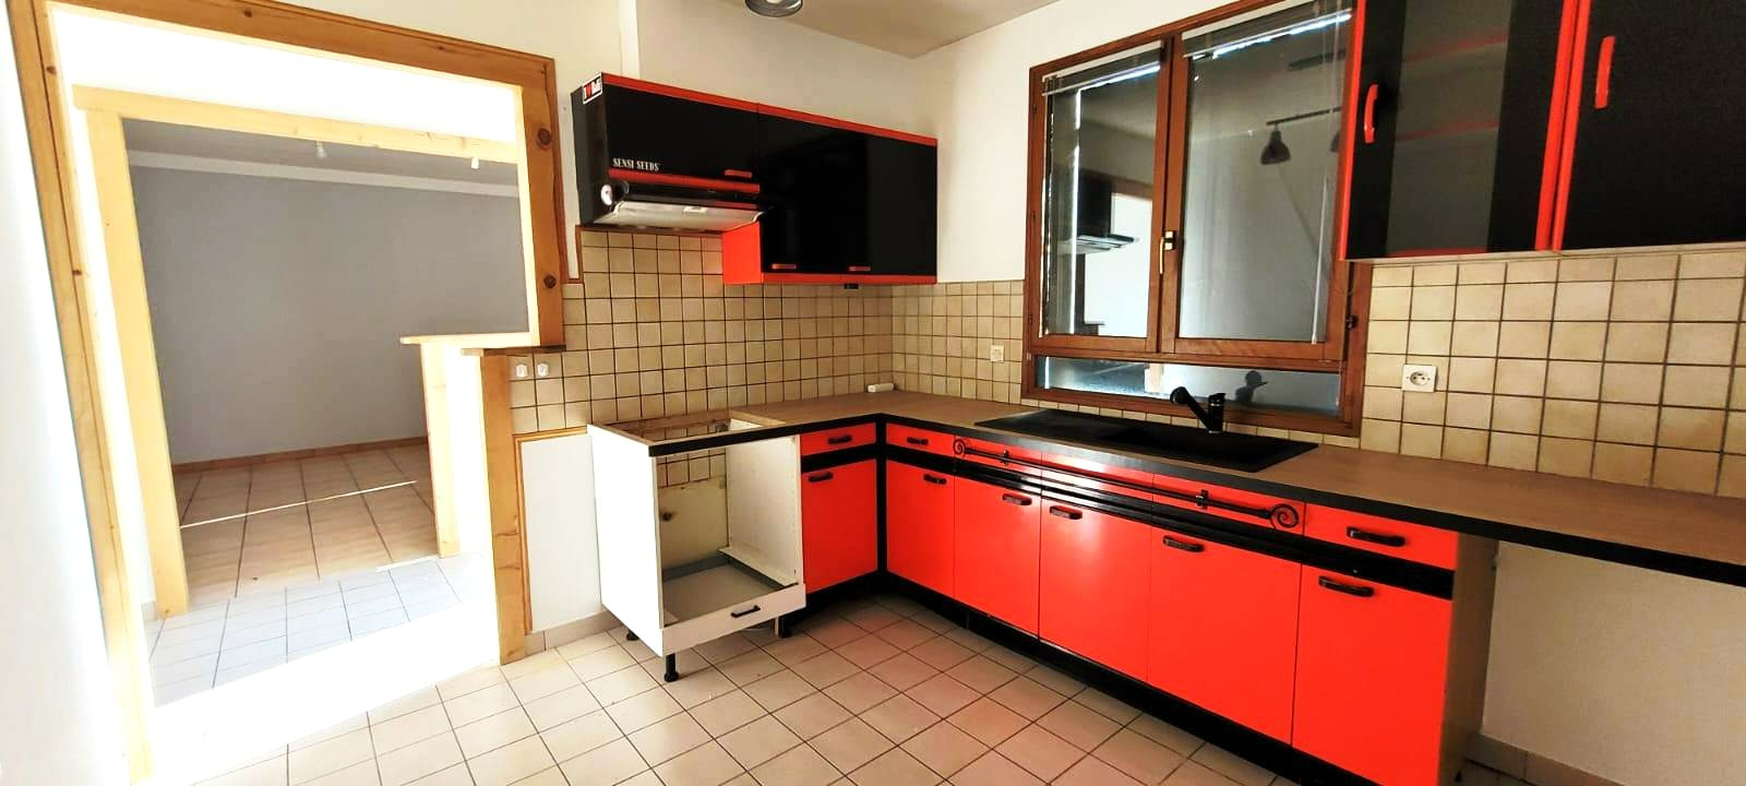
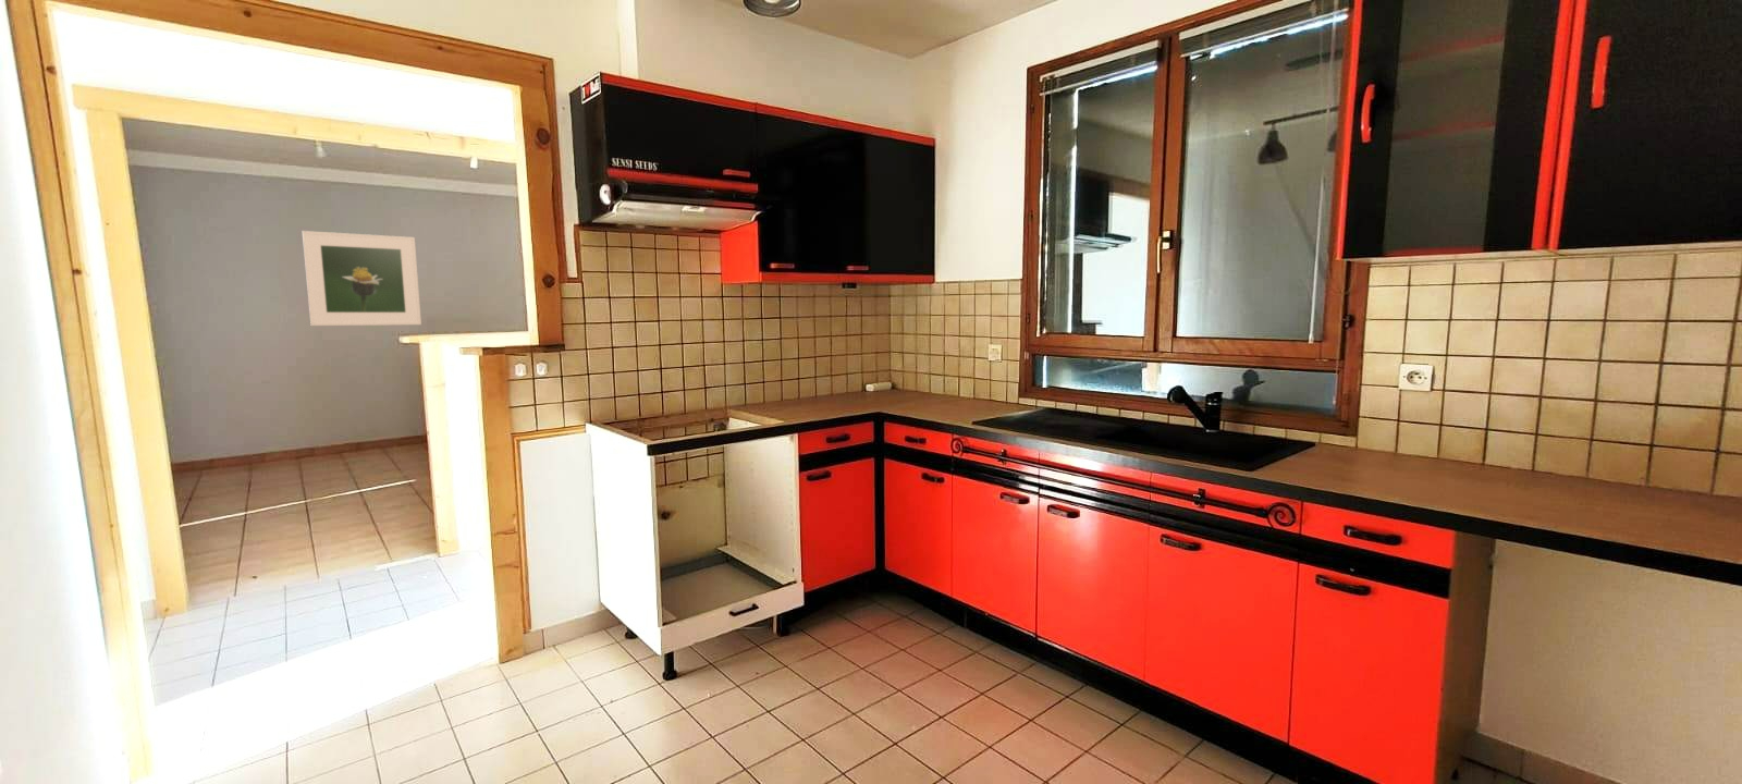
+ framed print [301,230,422,326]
